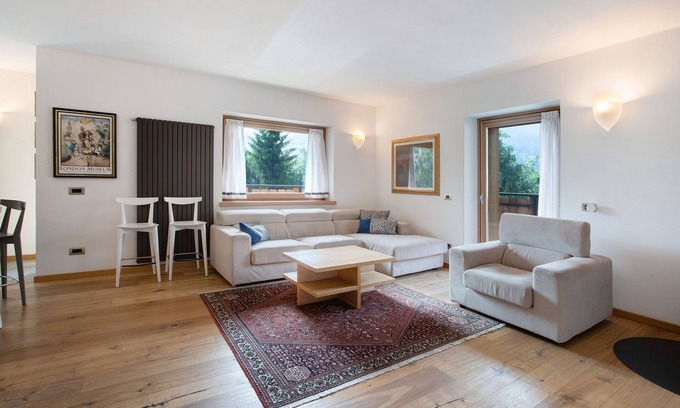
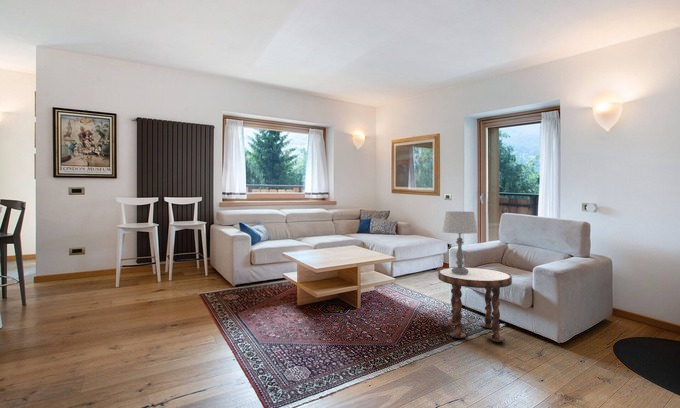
+ side table [437,266,513,343]
+ table lamp [441,211,479,275]
